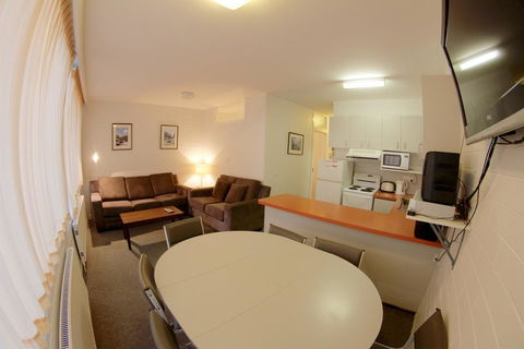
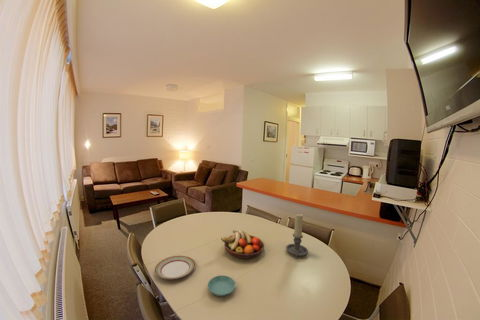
+ plate [154,255,196,280]
+ saucer [207,274,236,297]
+ candle holder [285,213,309,260]
+ fruit bowl [220,229,265,260]
